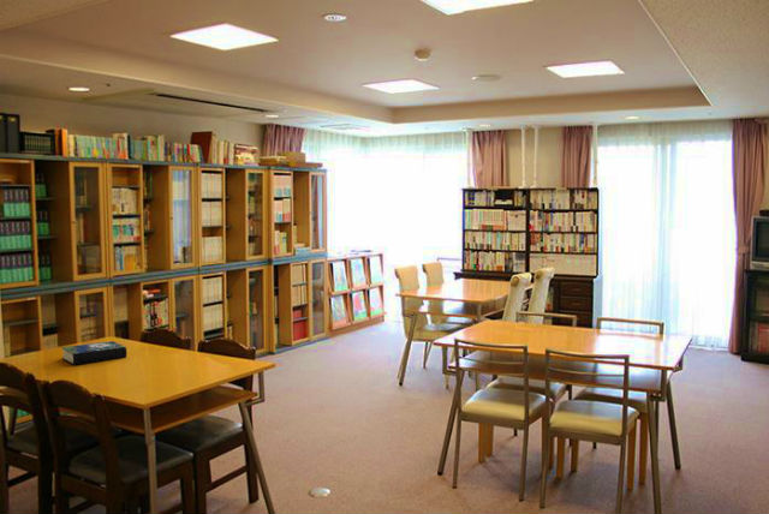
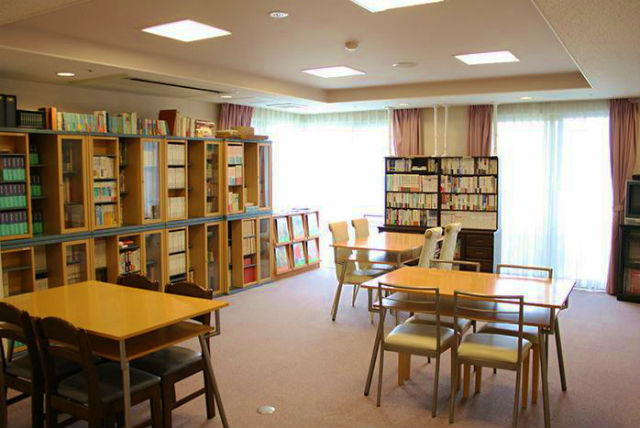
- book [60,340,127,366]
